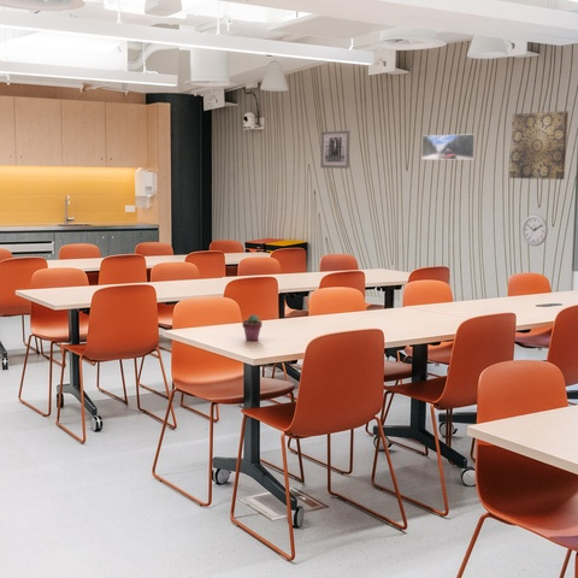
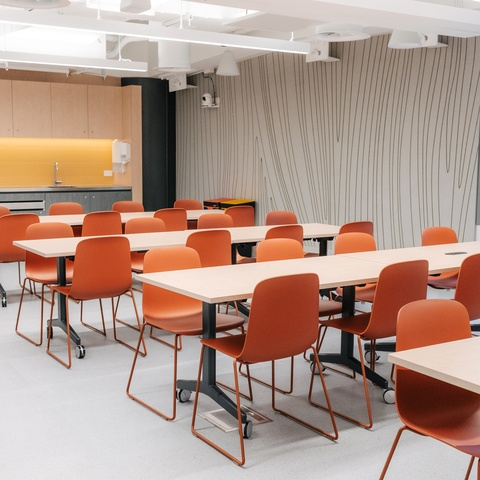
- potted succulent [241,313,264,342]
- wall art [319,130,352,170]
- wall clock [520,213,549,247]
- wall art [508,110,570,181]
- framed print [420,132,478,160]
